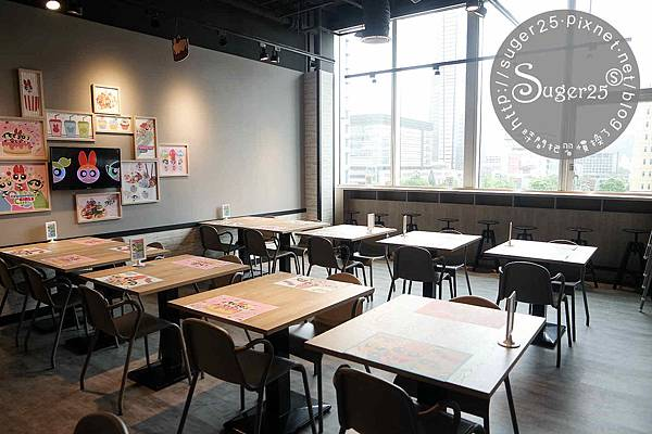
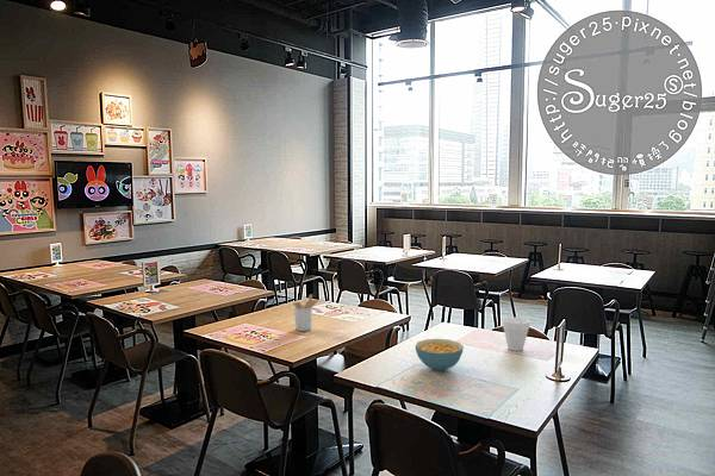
+ cereal bowl [415,338,465,372]
+ utensil holder [292,293,321,332]
+ cup [502,317,530,352]
